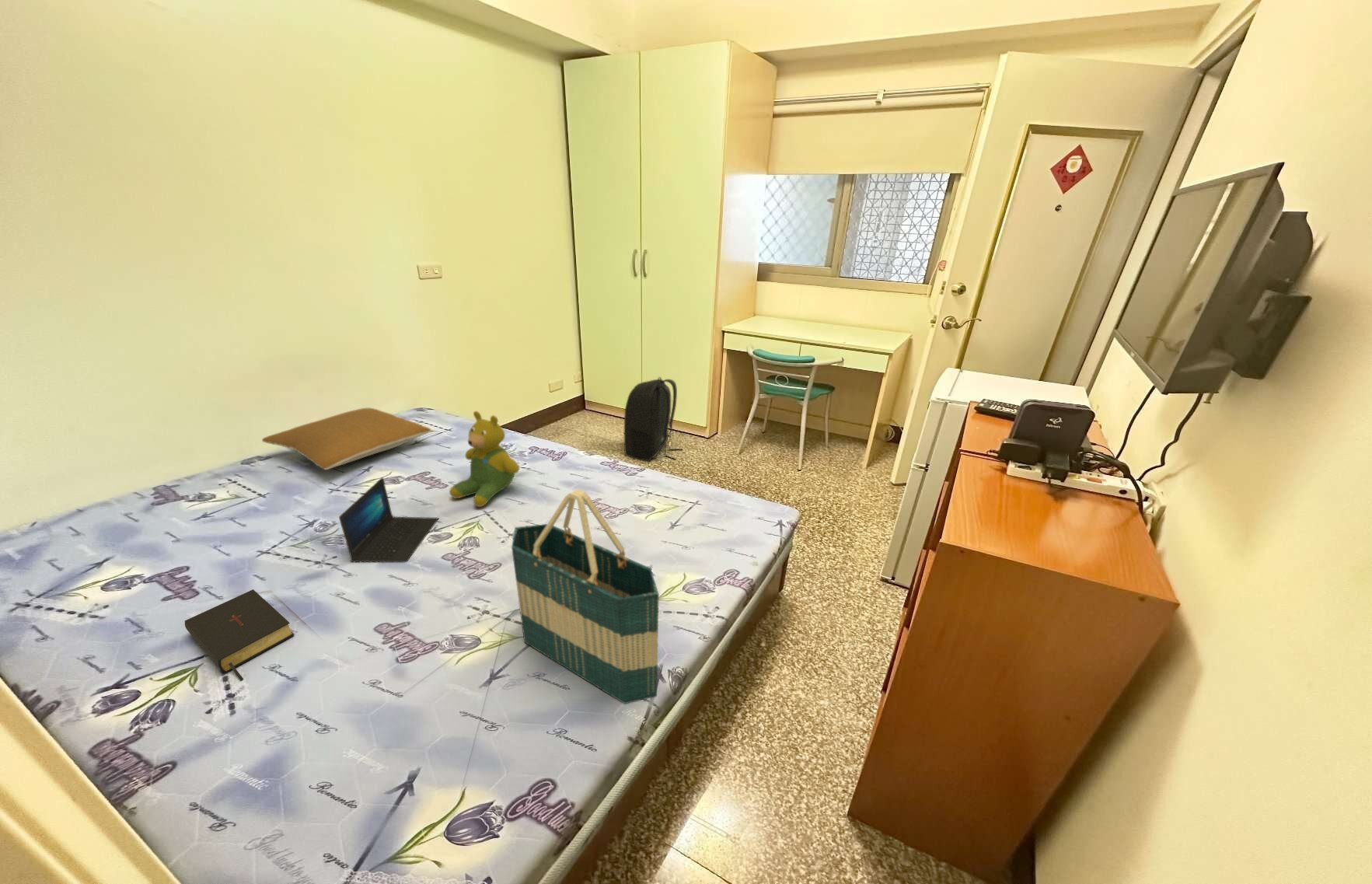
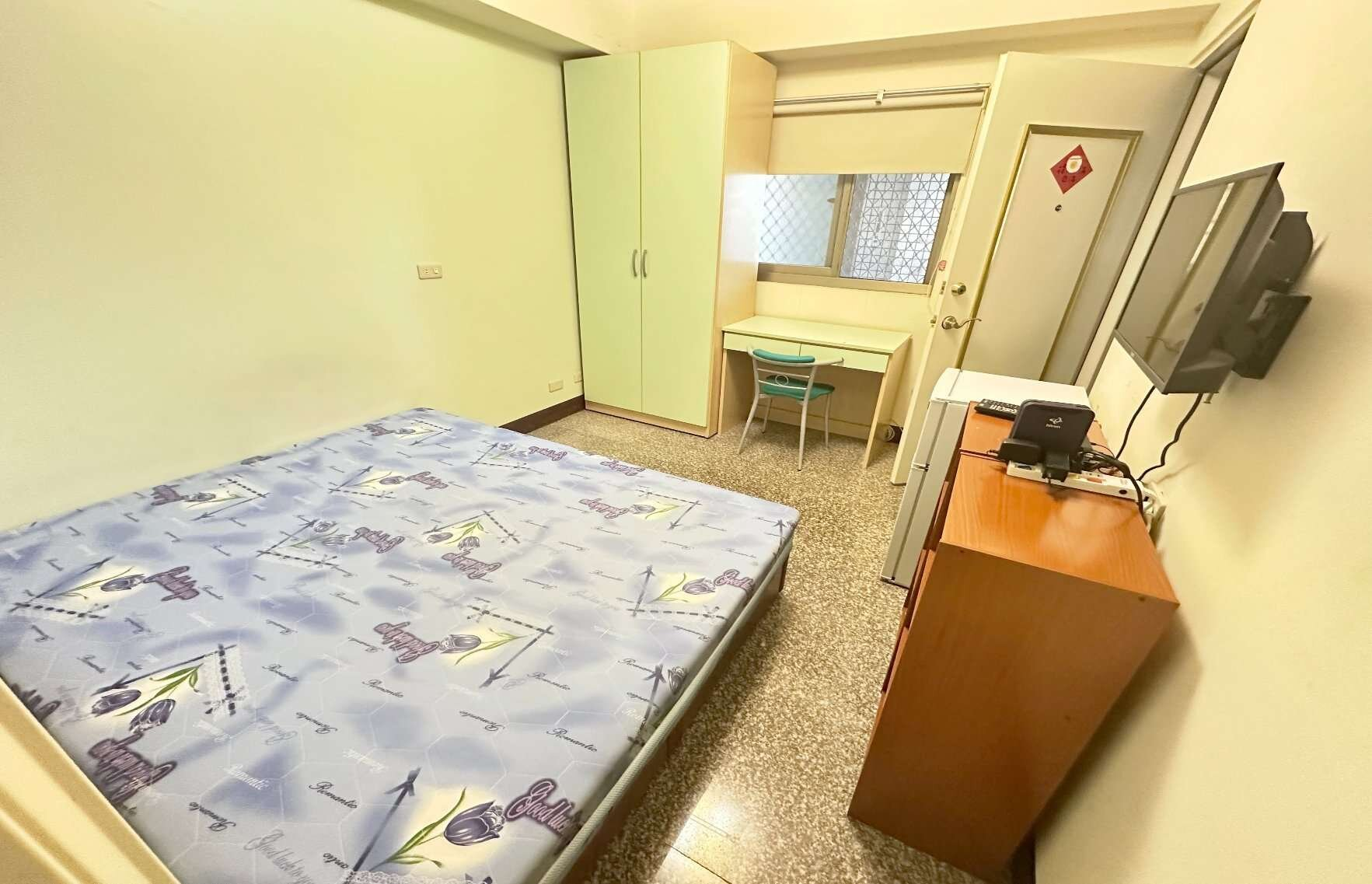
- pillow [261,407,431,470]
- tote bag [511,487,660,704]
- bible [184,589,295,681]
- teddy bear [449,411,520,508]
- backpack [623,376,683,462]
- laptop [338,477,440,563]
